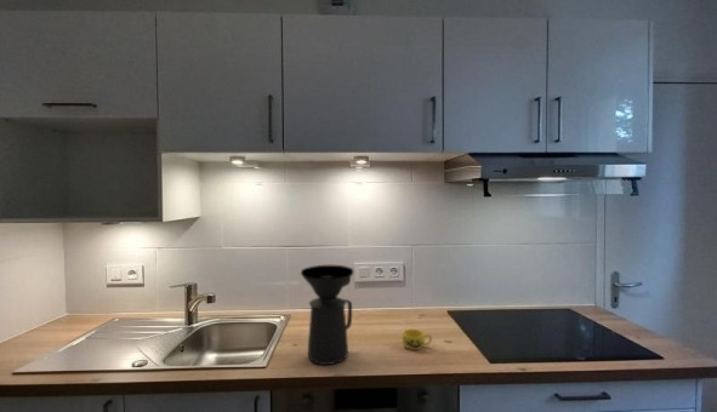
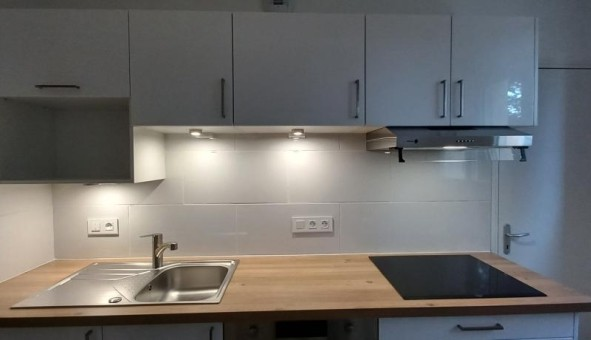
- coffee maker [300,264,354,366]
- cup [400,328,433,351]
